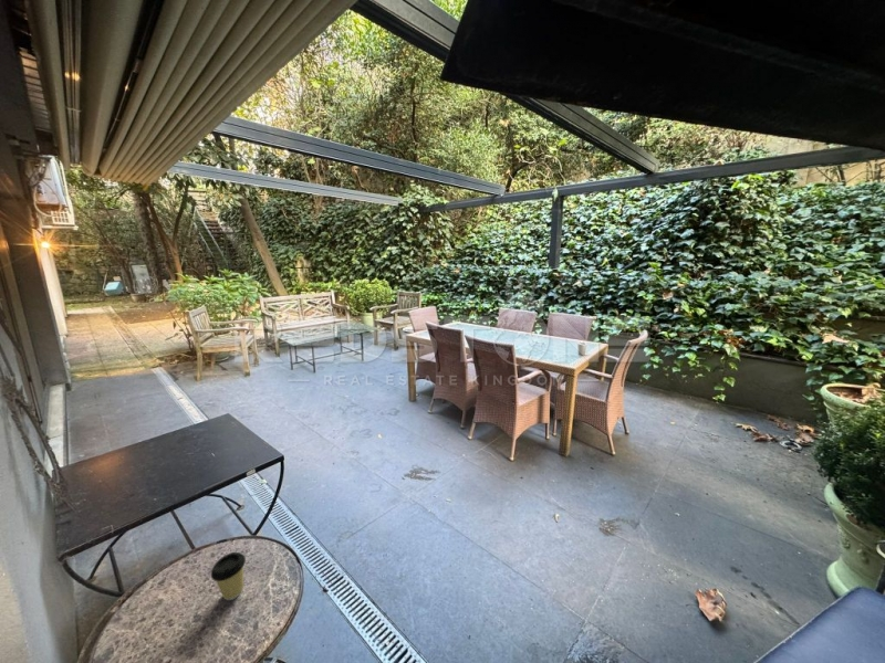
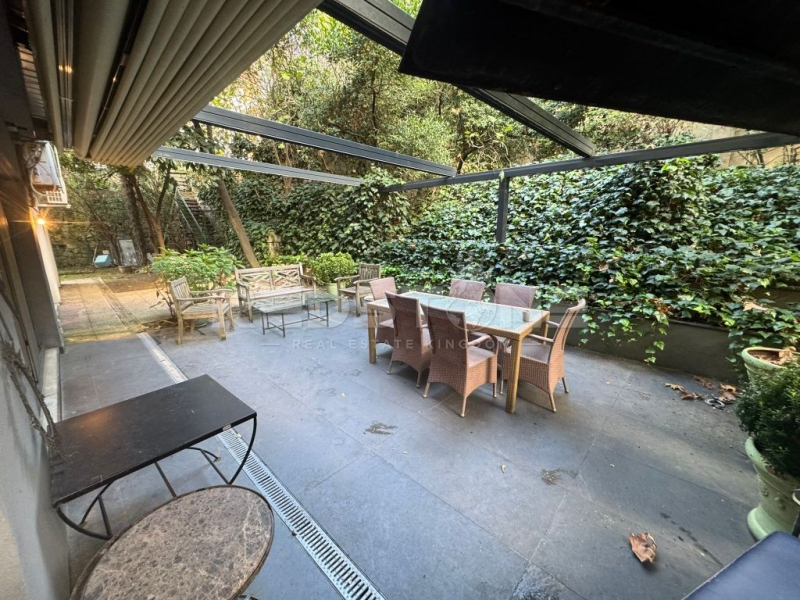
- coffee cup [210,551,247,601]
